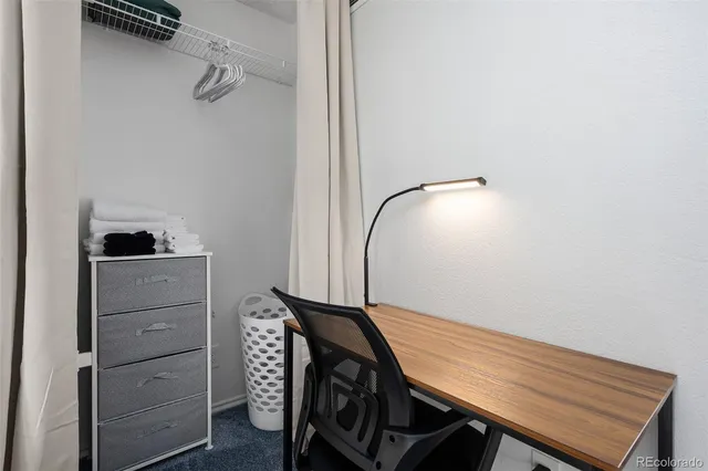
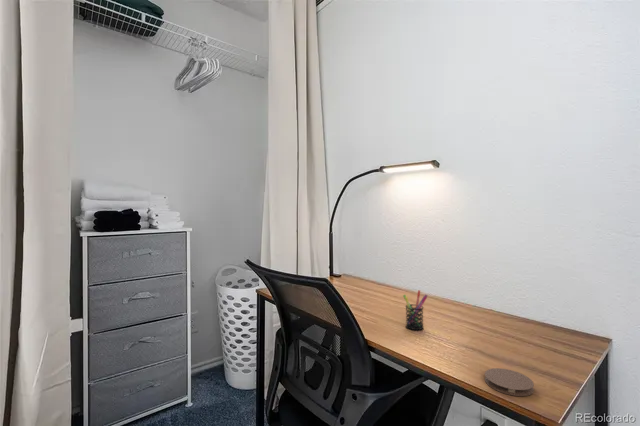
+ coaster [484,367,535,397]
+ pen holder [402,289,428,331]
